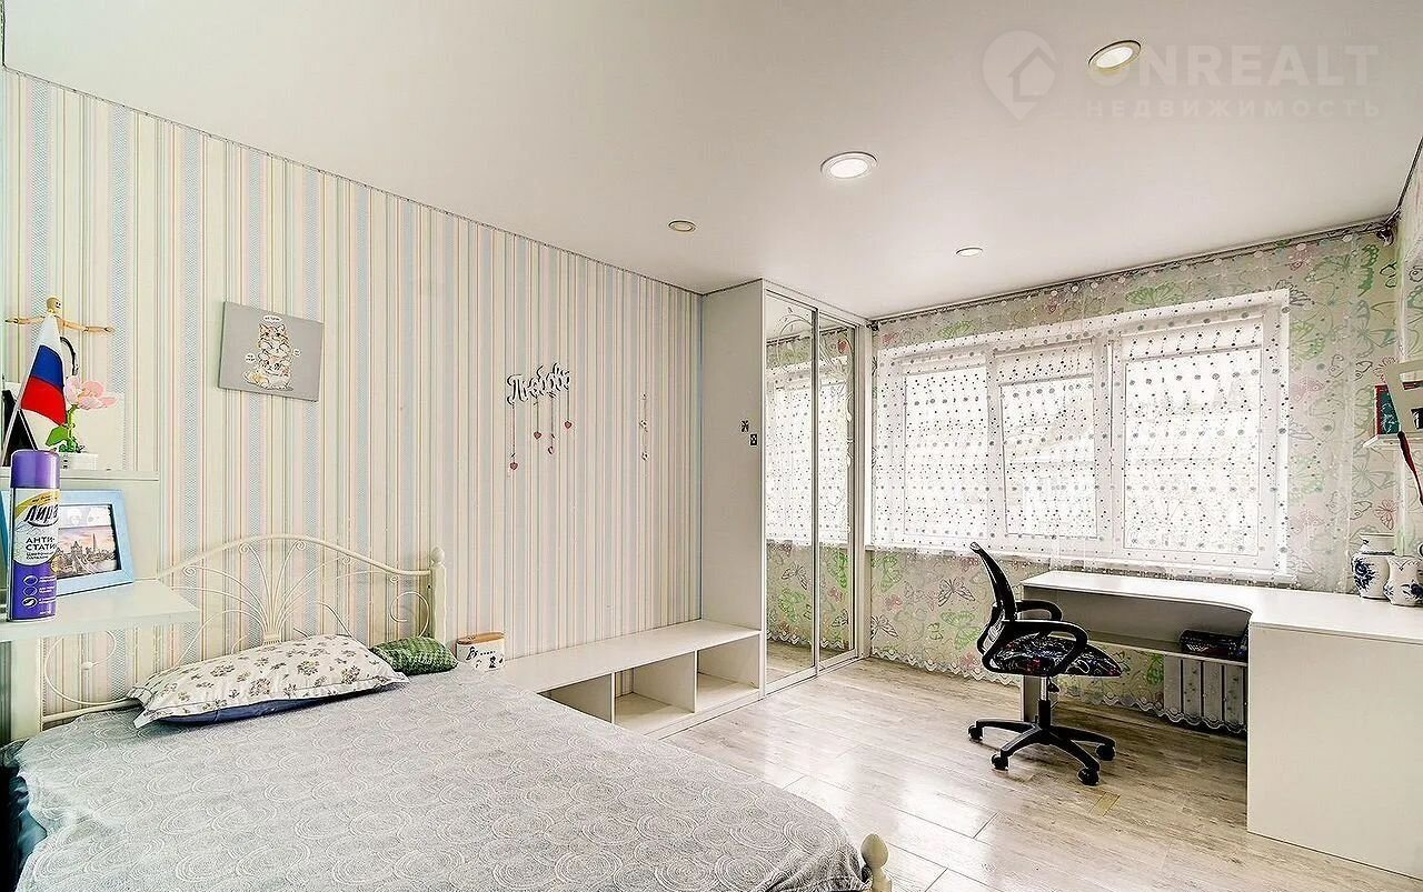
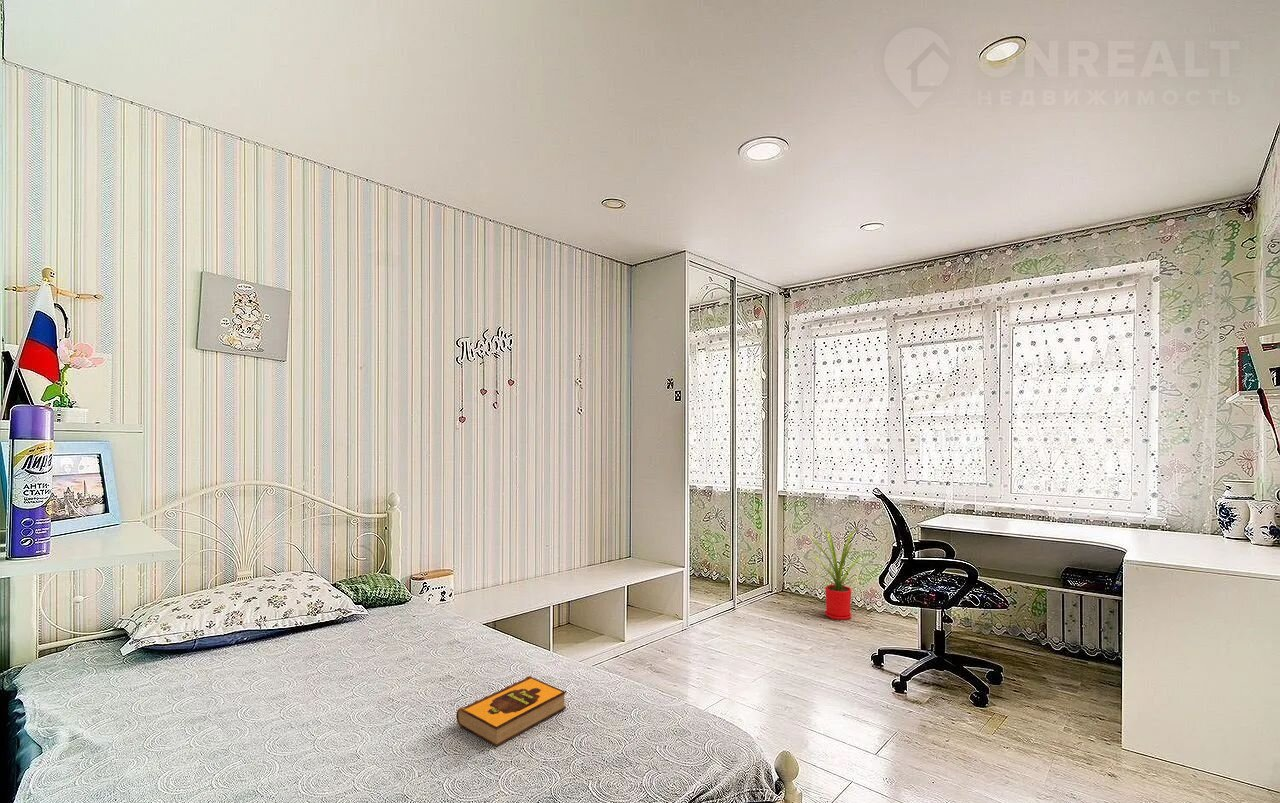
+ hardback book [455,675,567,747]
+ house plant [803,521,874,621]
